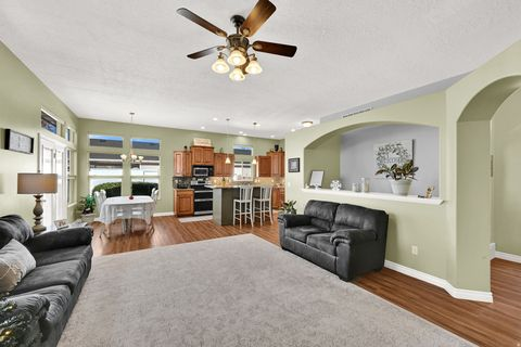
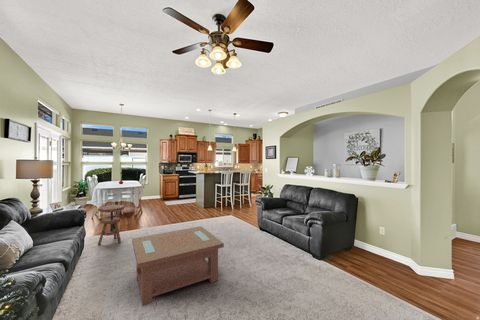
+ coffee table [131,225,225,307]
+ side table [97,204,126,246]
